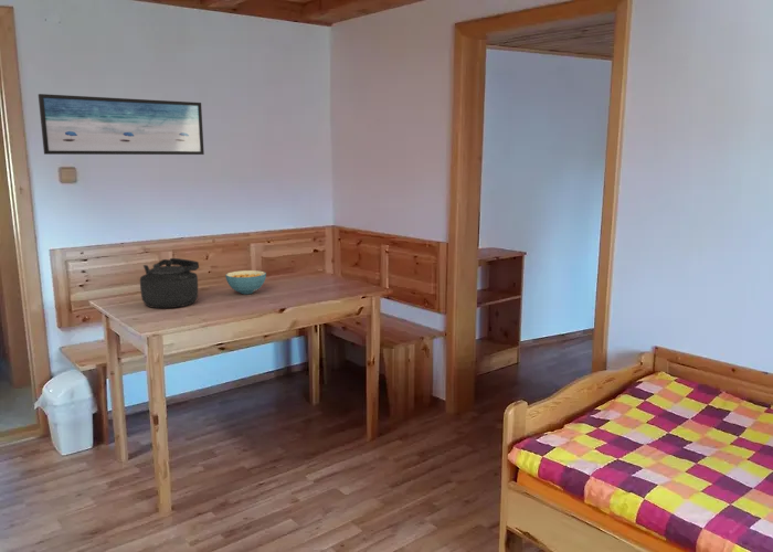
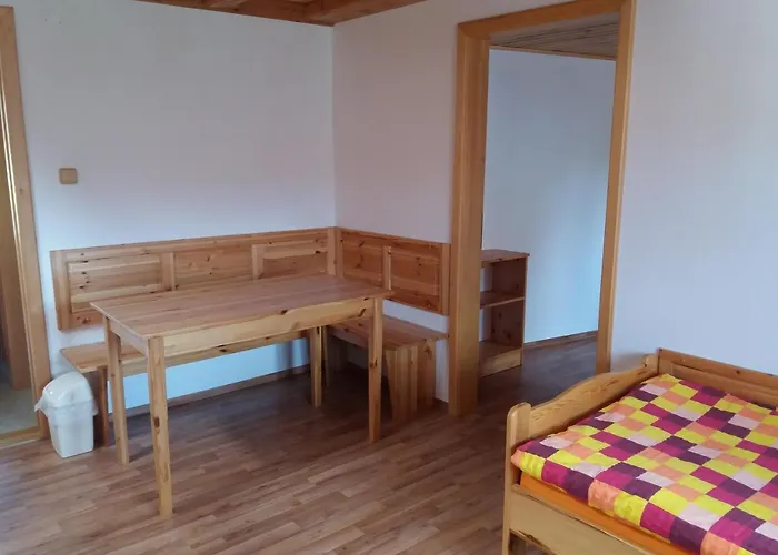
- kettle [139,257,200,309]
- wall art [38,93,205,156]
- cereal bowl [224,269,267,295]
